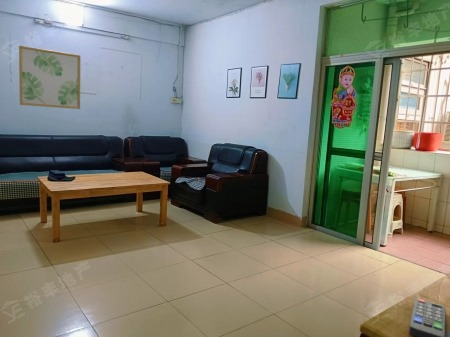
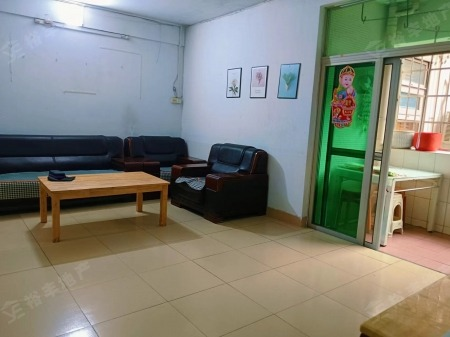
- wall art [18,45,81,110]
- remote control [408,298,446,337]
